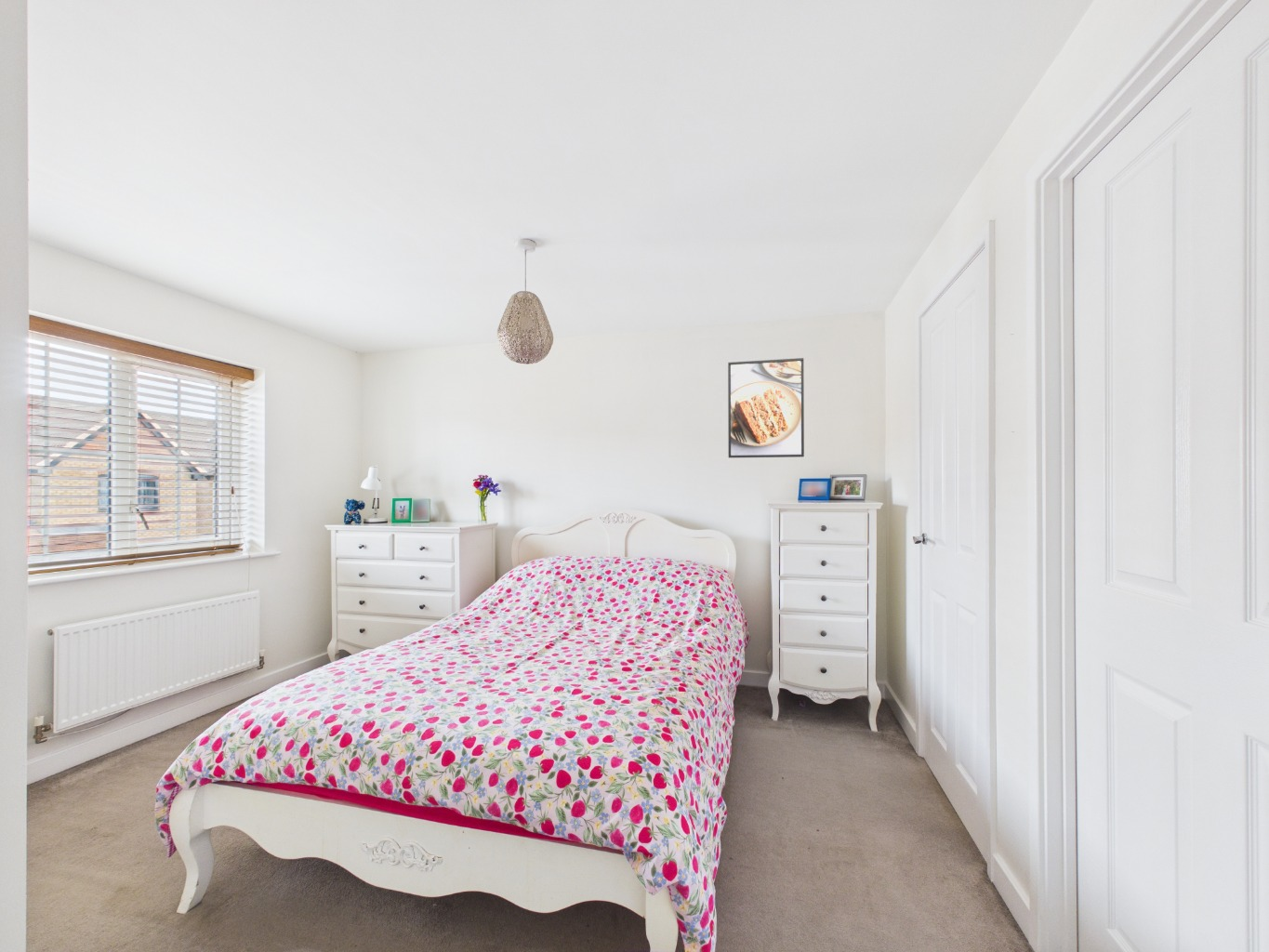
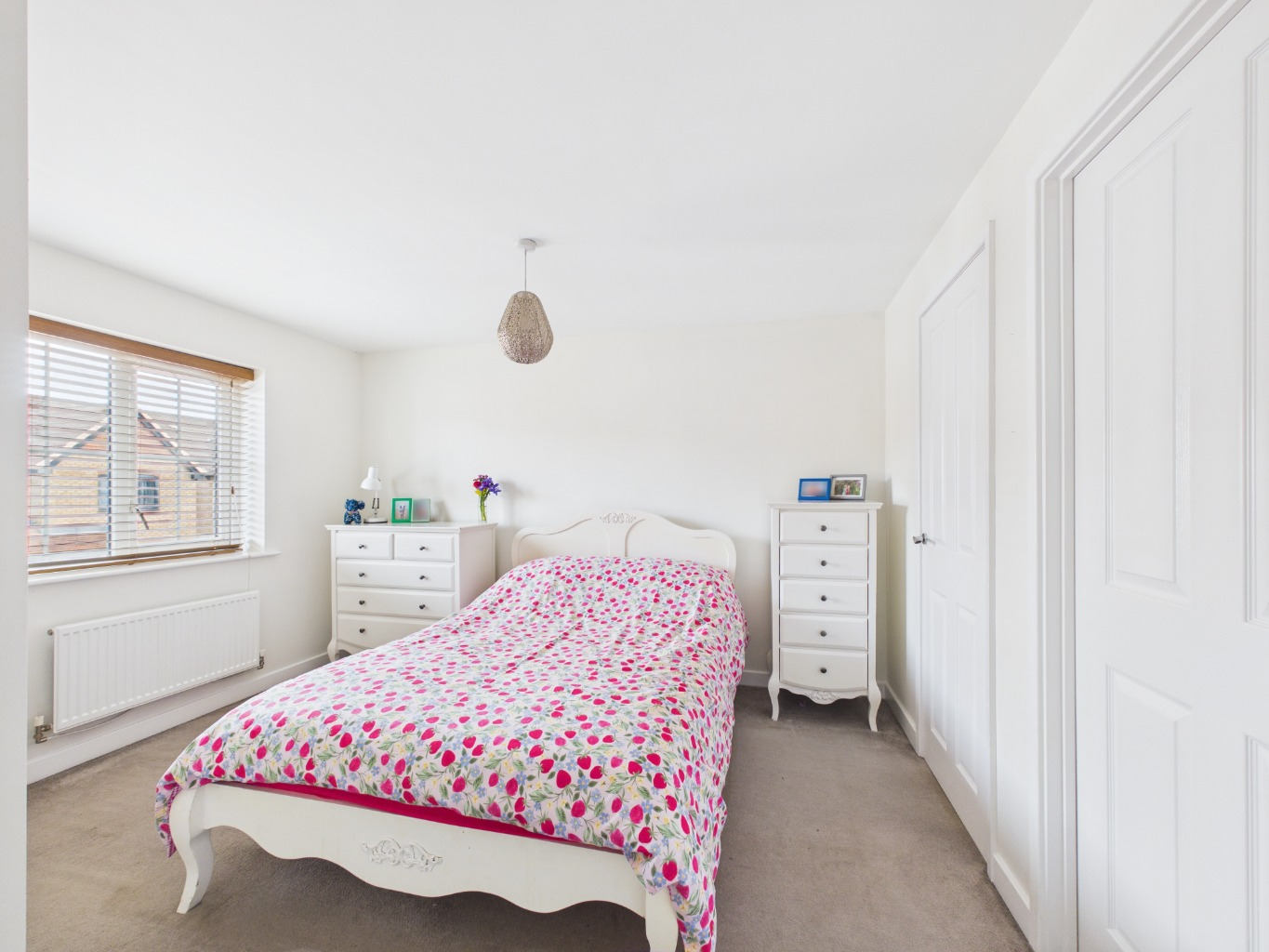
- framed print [727,357,805,458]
